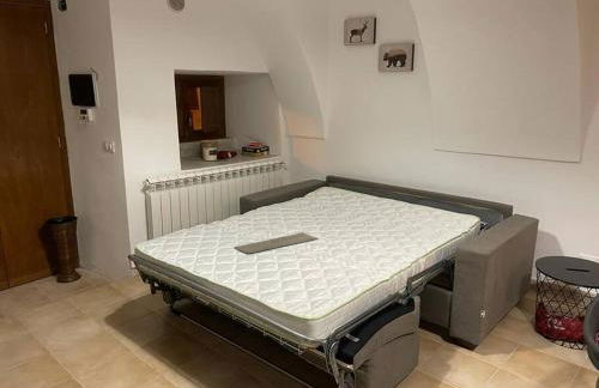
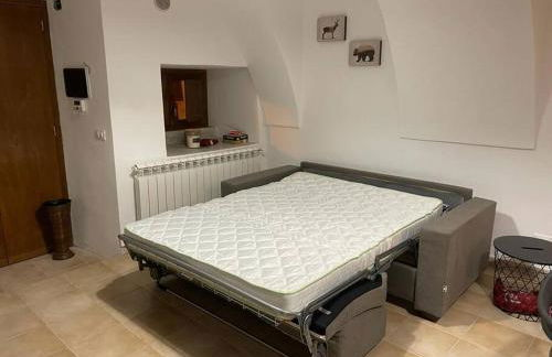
- bath mat [232,231,319,254]
